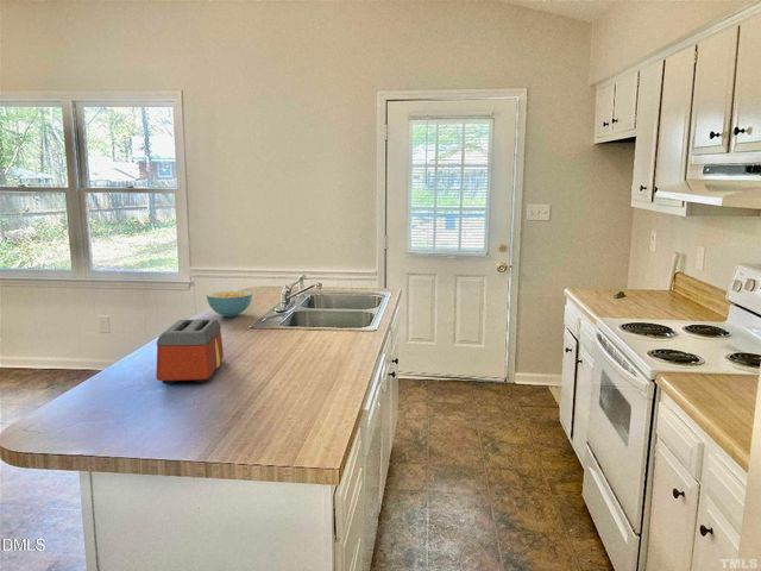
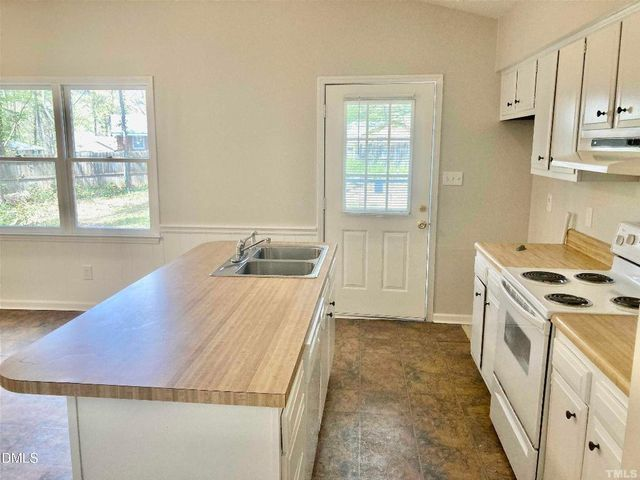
- toaster [156,318,225,385]
- cereal bowl [206,290,253,318]
